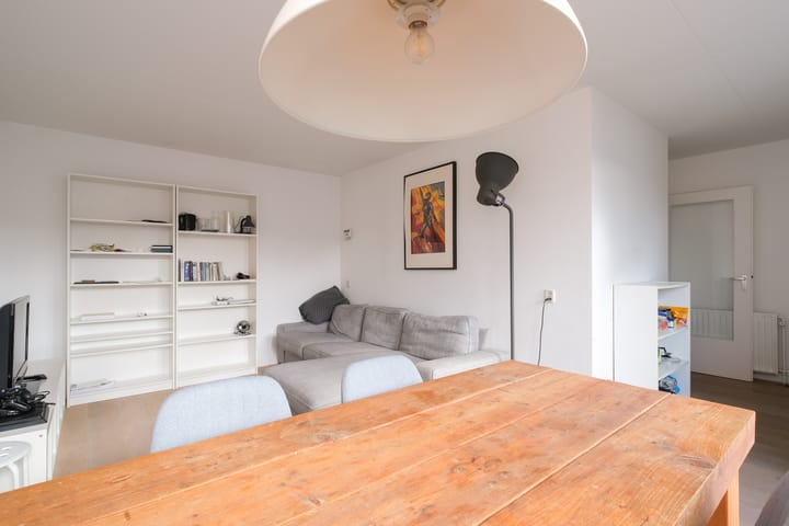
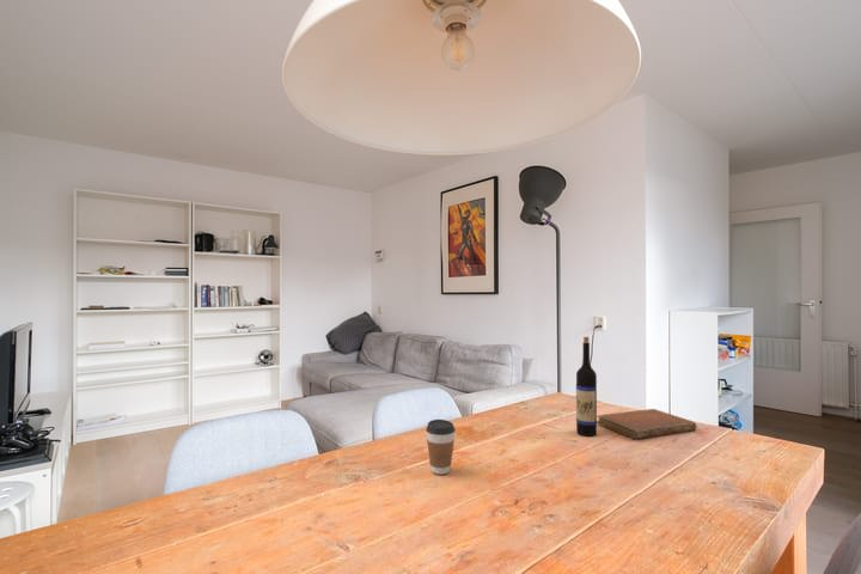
+ wine bottle [575,336,598,438]
+ coffee cup [425,419,457,476]
+ notebook [597,408,697,440]
